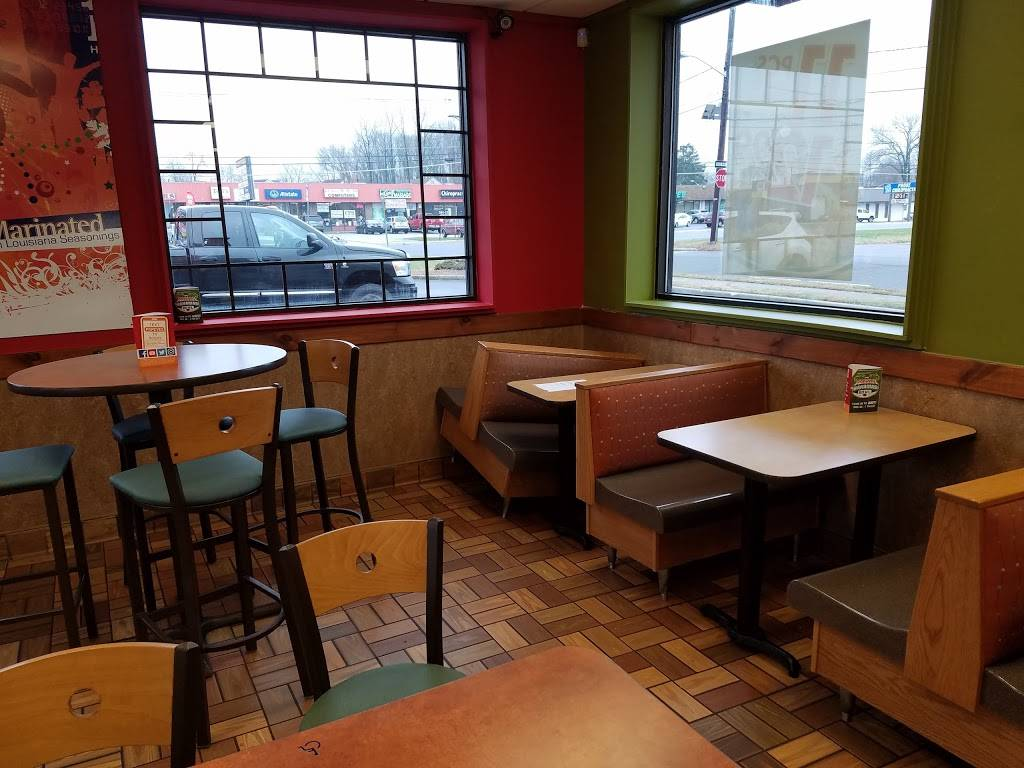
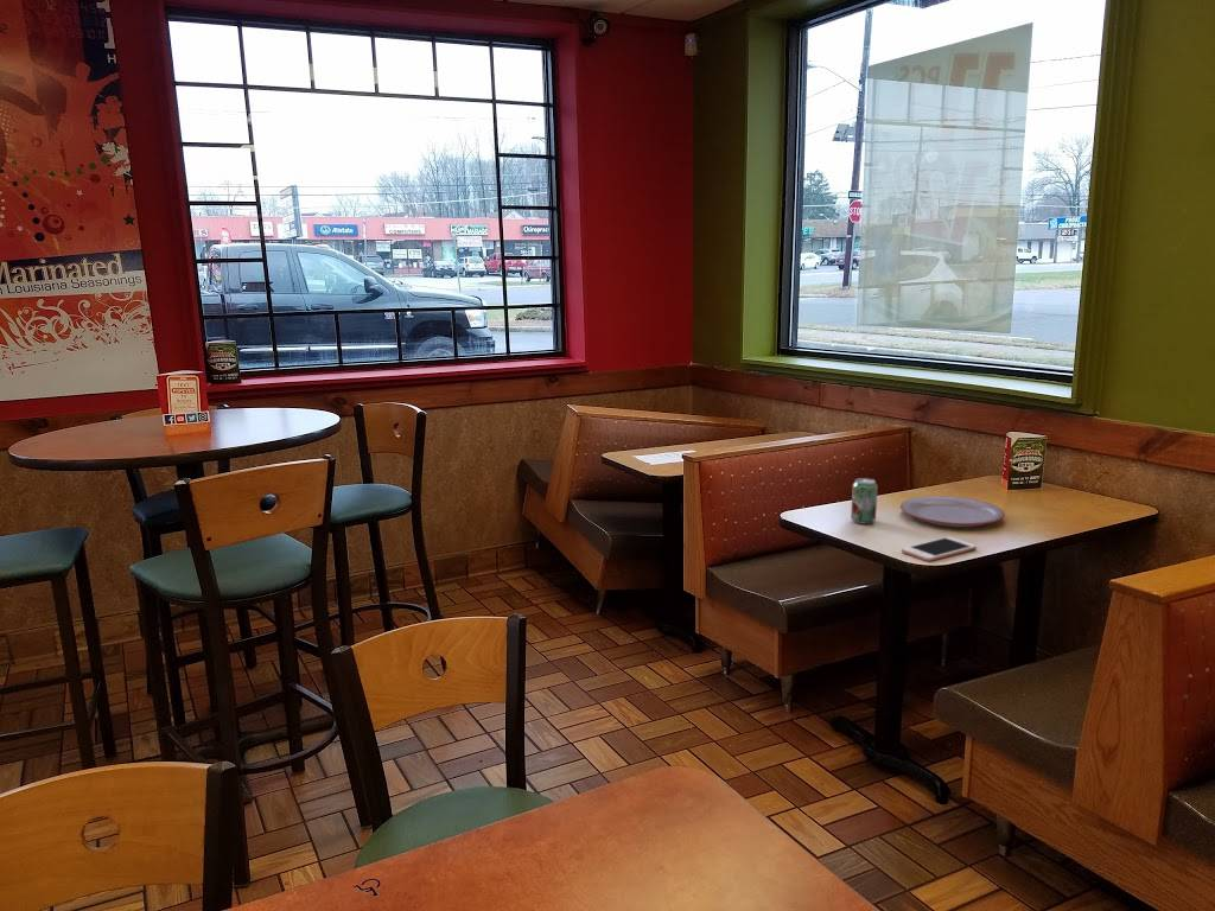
+ plate [899,495,1006,528]
+ cell phone [901,536,978,562]
+ beverage can [850,477,879,525]
